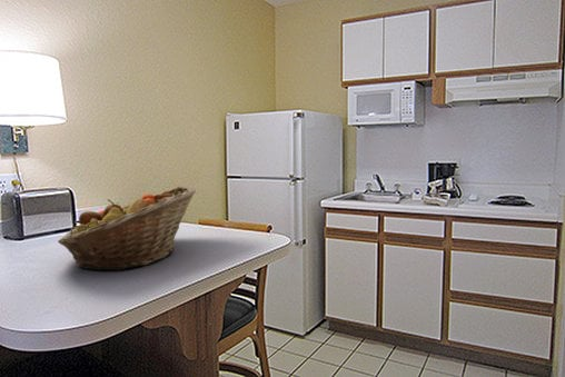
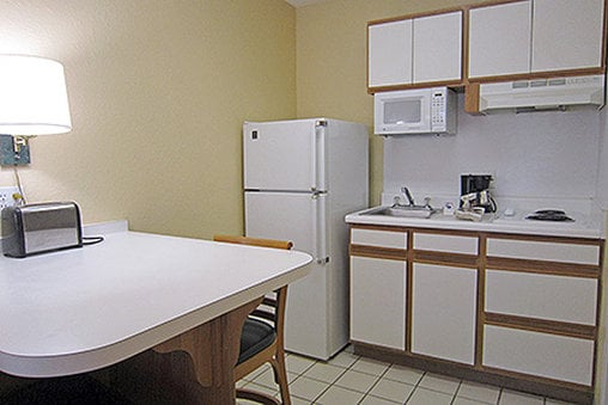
- fruit basket [57,186,197,272]
